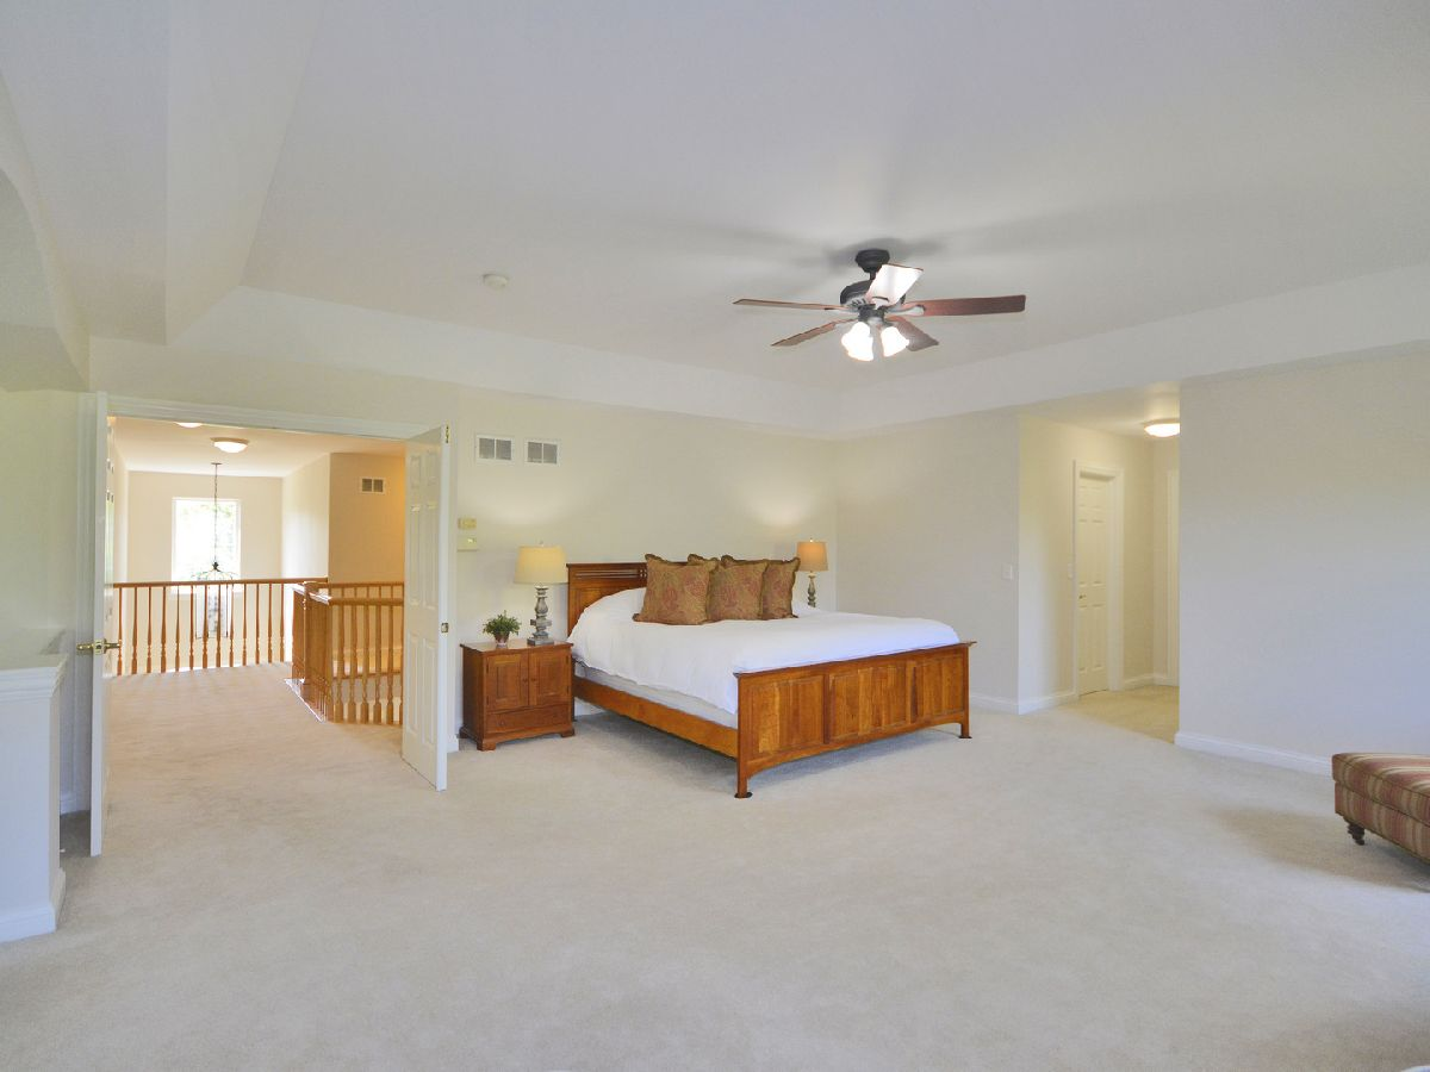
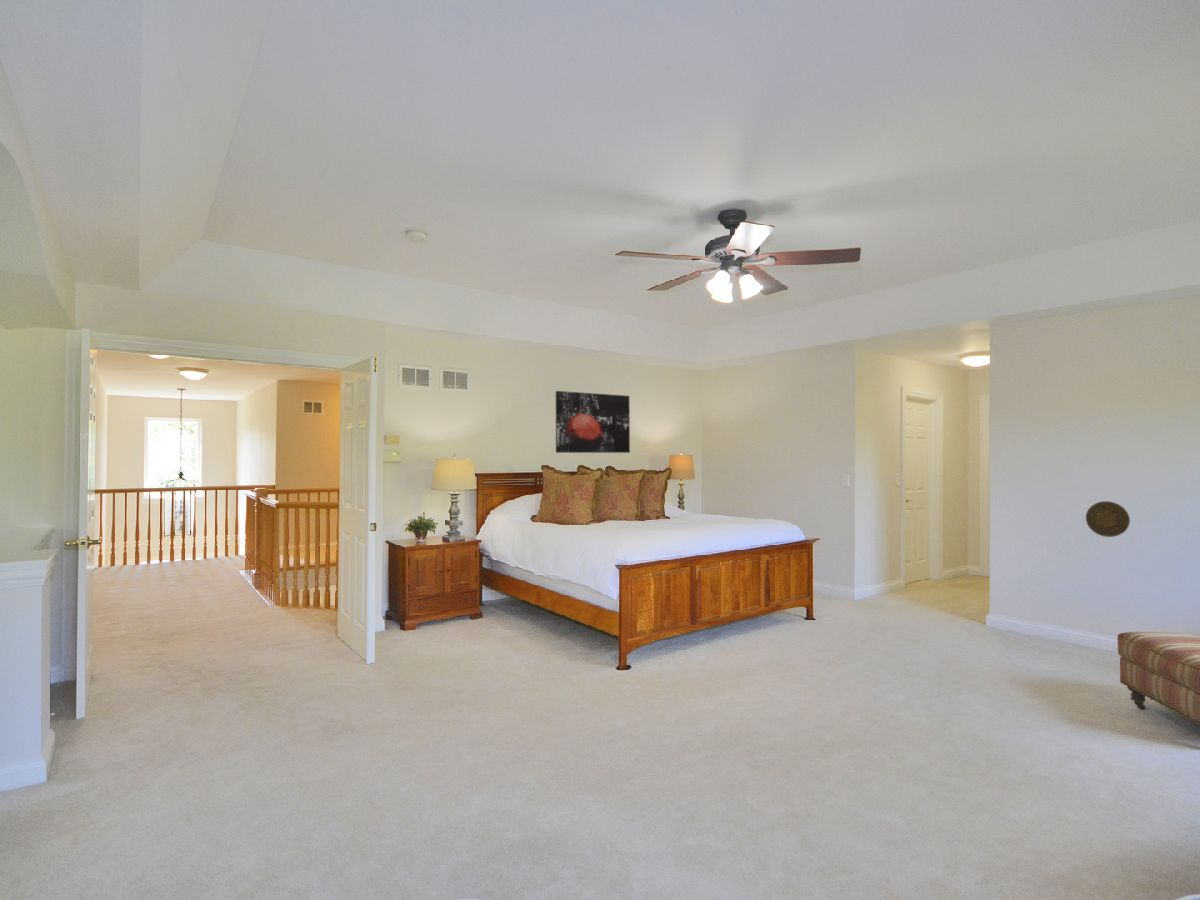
+ decorative plate [1085,500,1131,538]
+ wall art [555,390,631,454]
